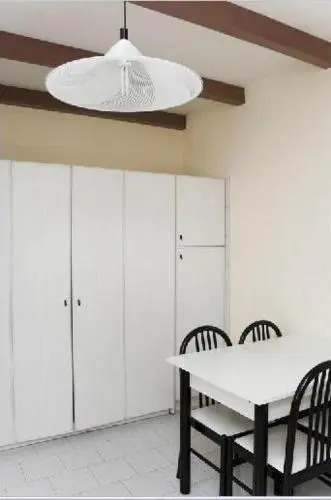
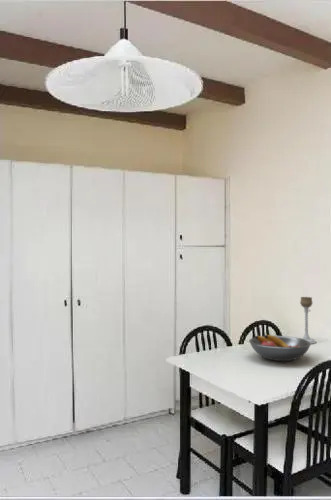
+ candle holder [299,296,317,345]
+ fruit bowl [248,334,312,362]
